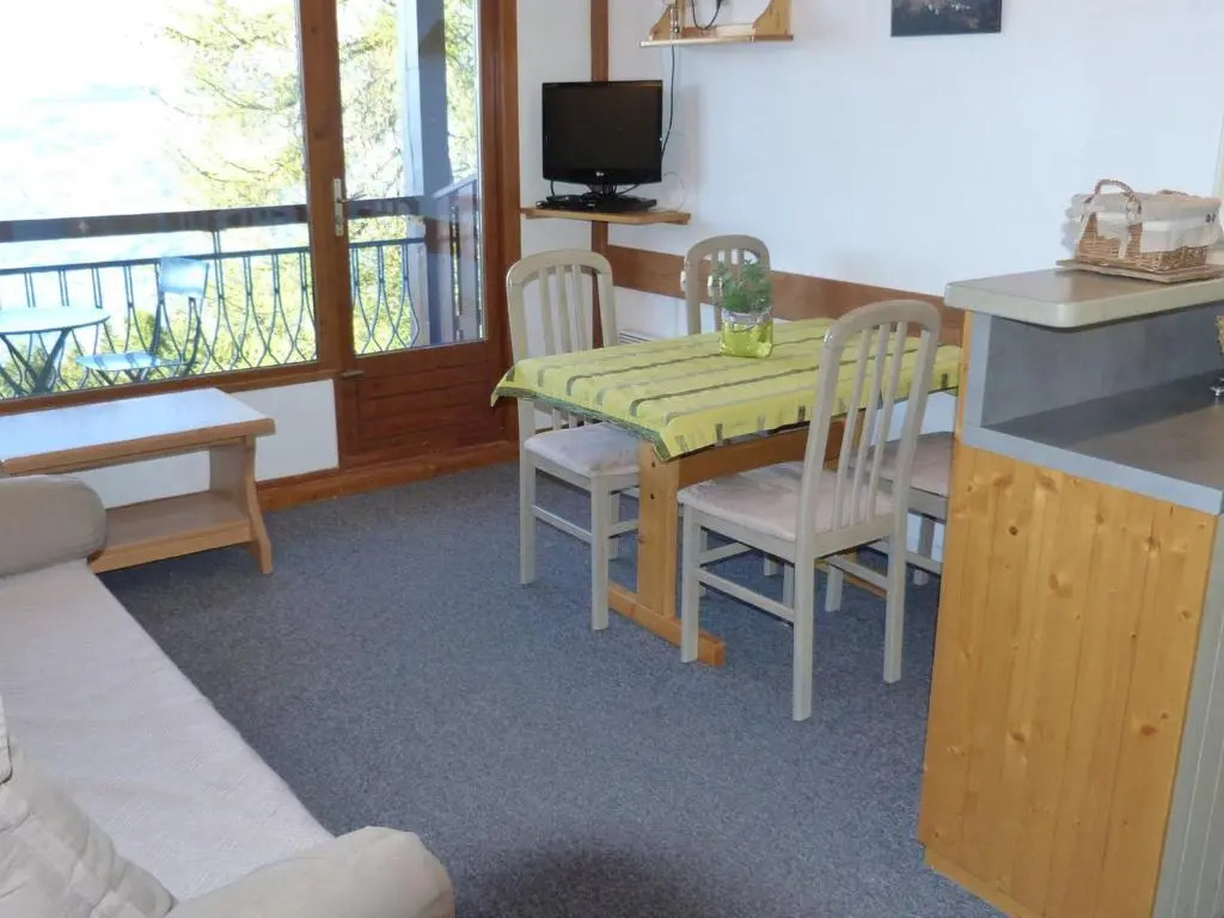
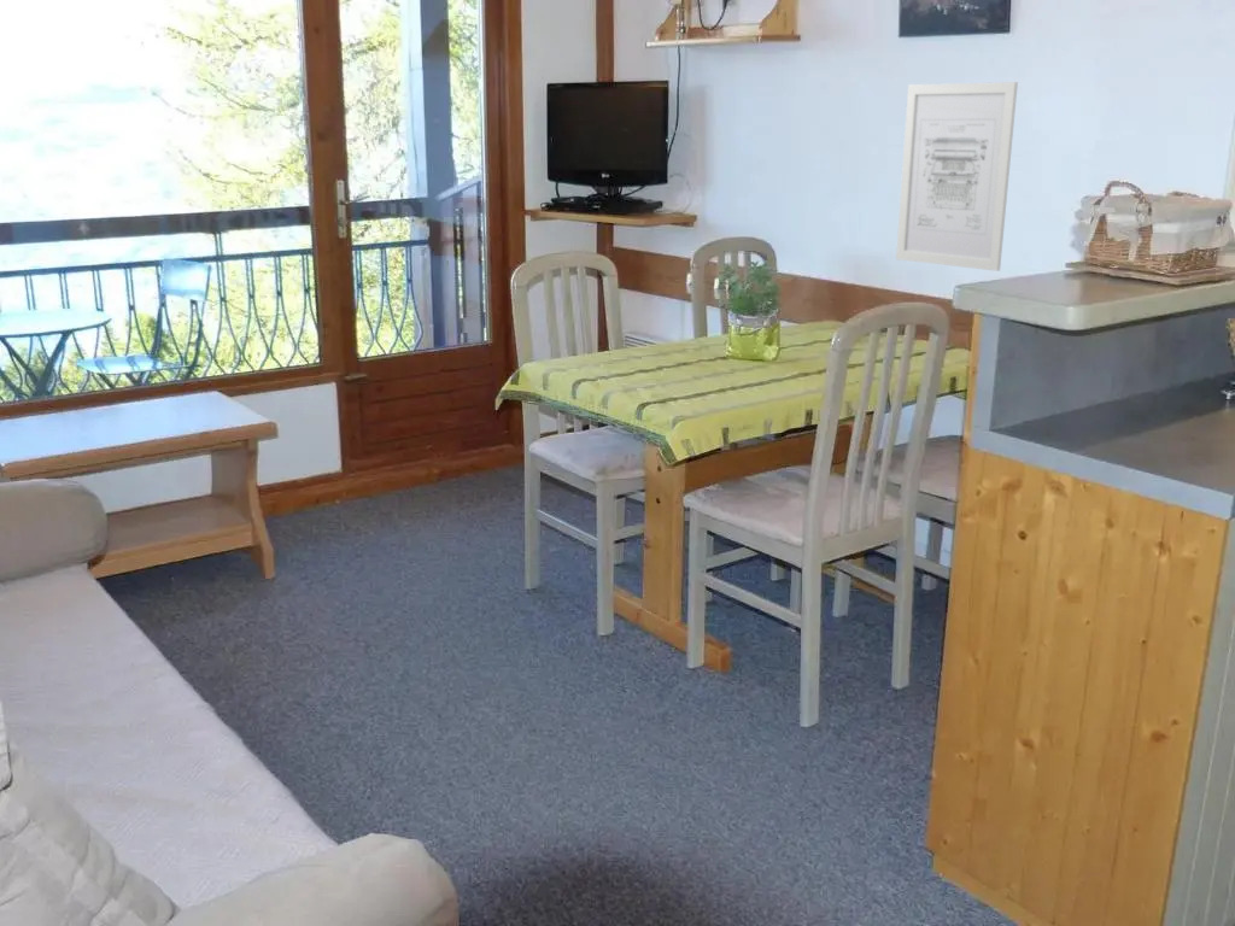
+ wall art [895,81,1019,272]
